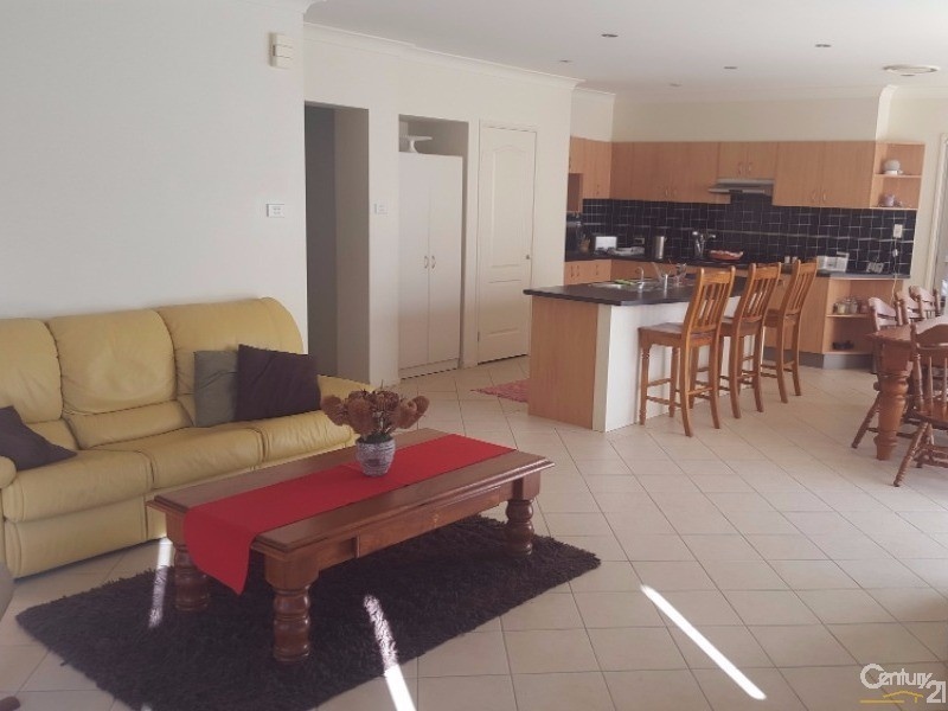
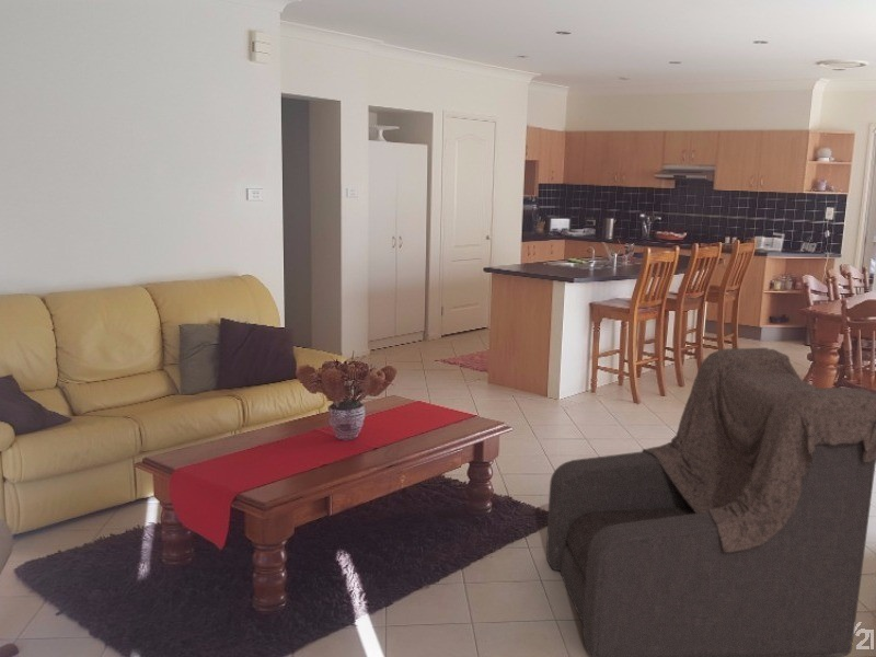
+ armchair [545,347,876,657]
